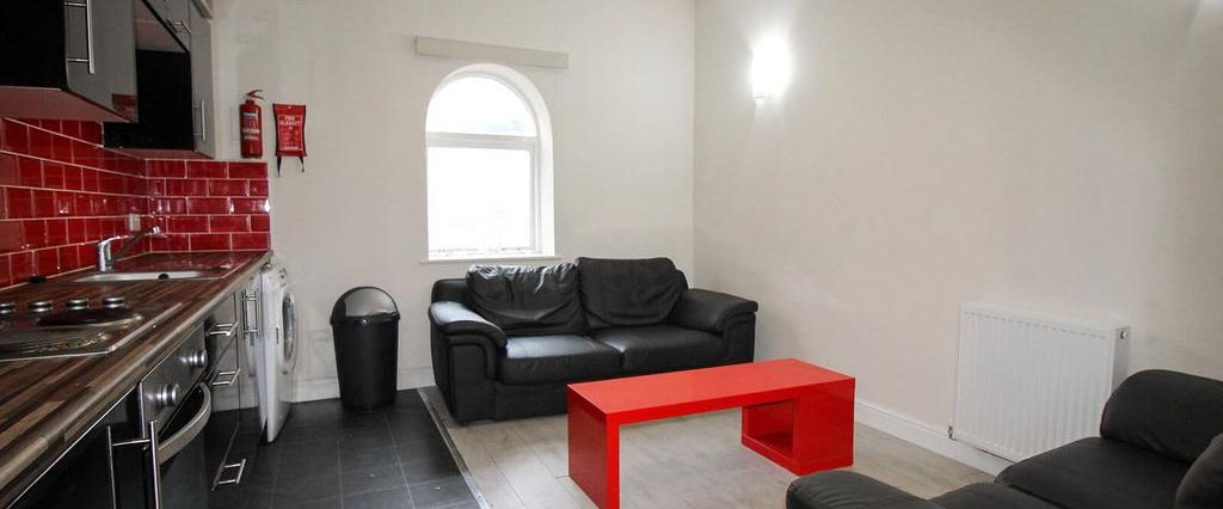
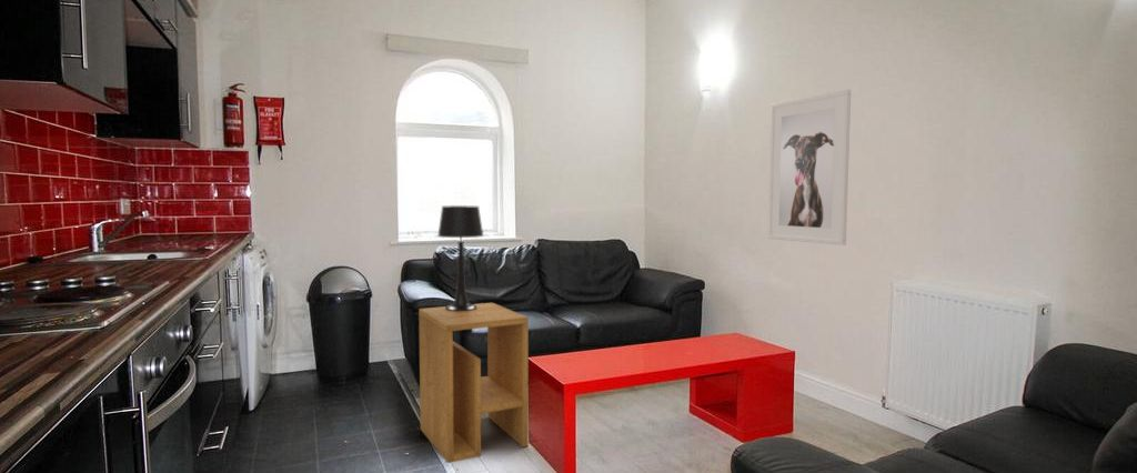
+ table lamp [436,204,484,311]
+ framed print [766,89,852,246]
+ side table [417,302,530,464]
